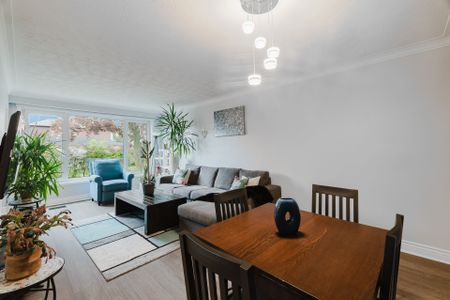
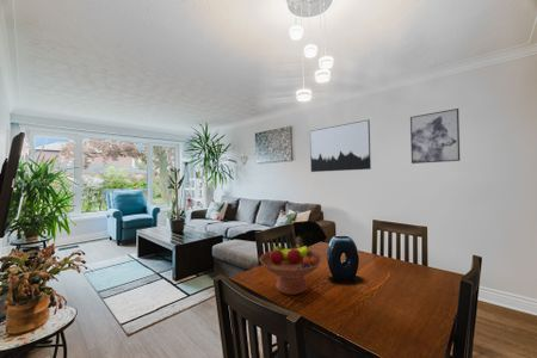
+ wall art [409,107,461,165]
+ fruit bowl [259,241,325,296]
+ wall art [309,118,372,173]
